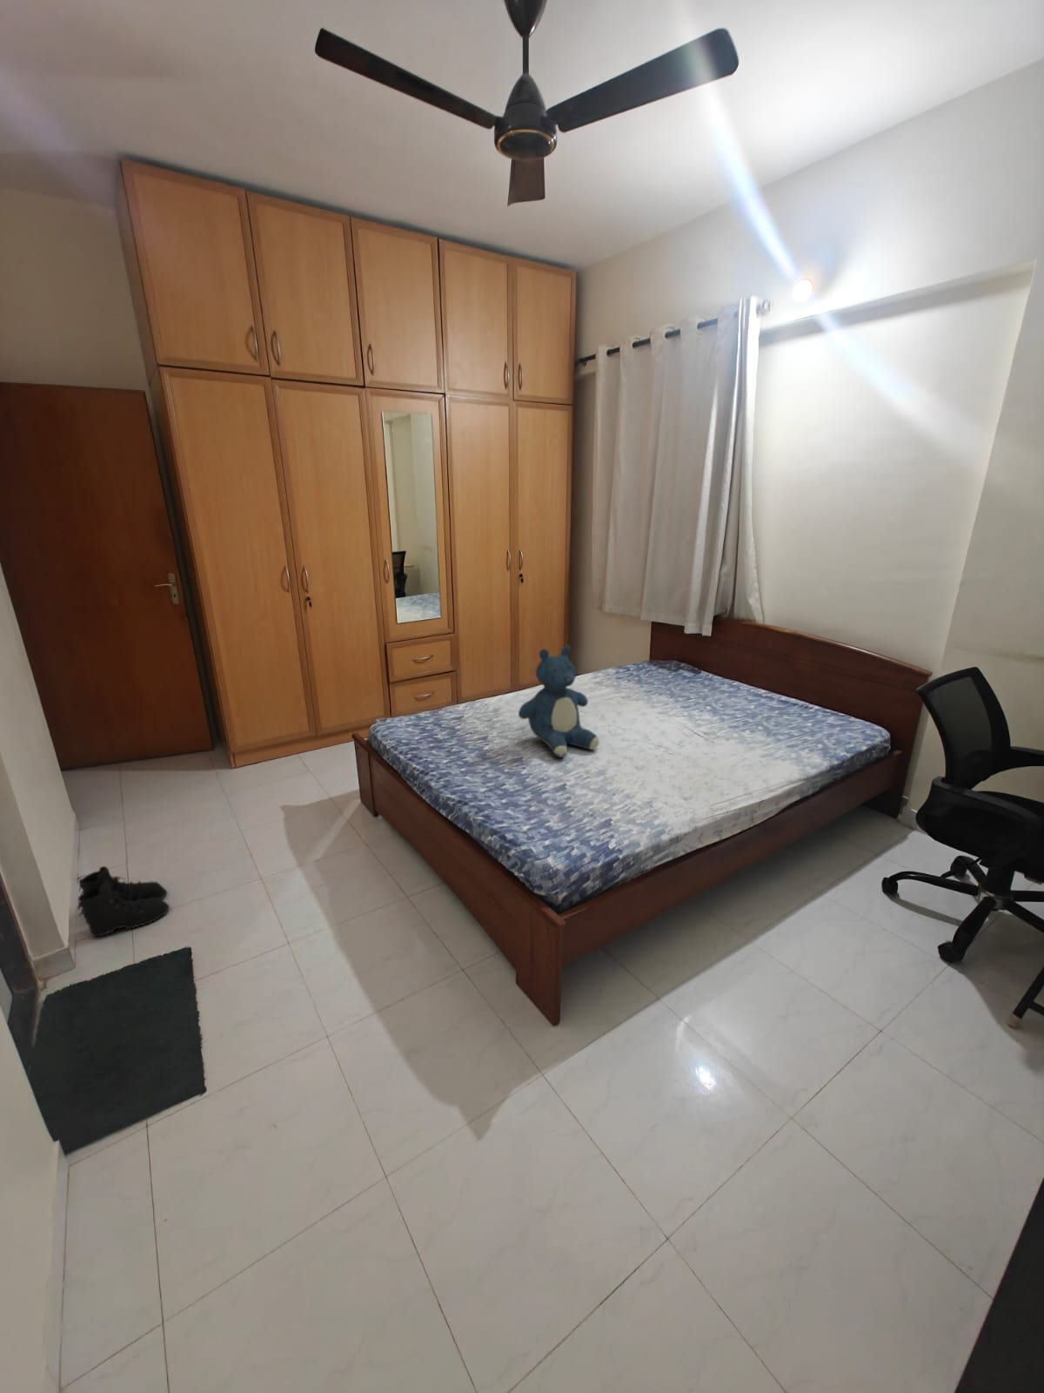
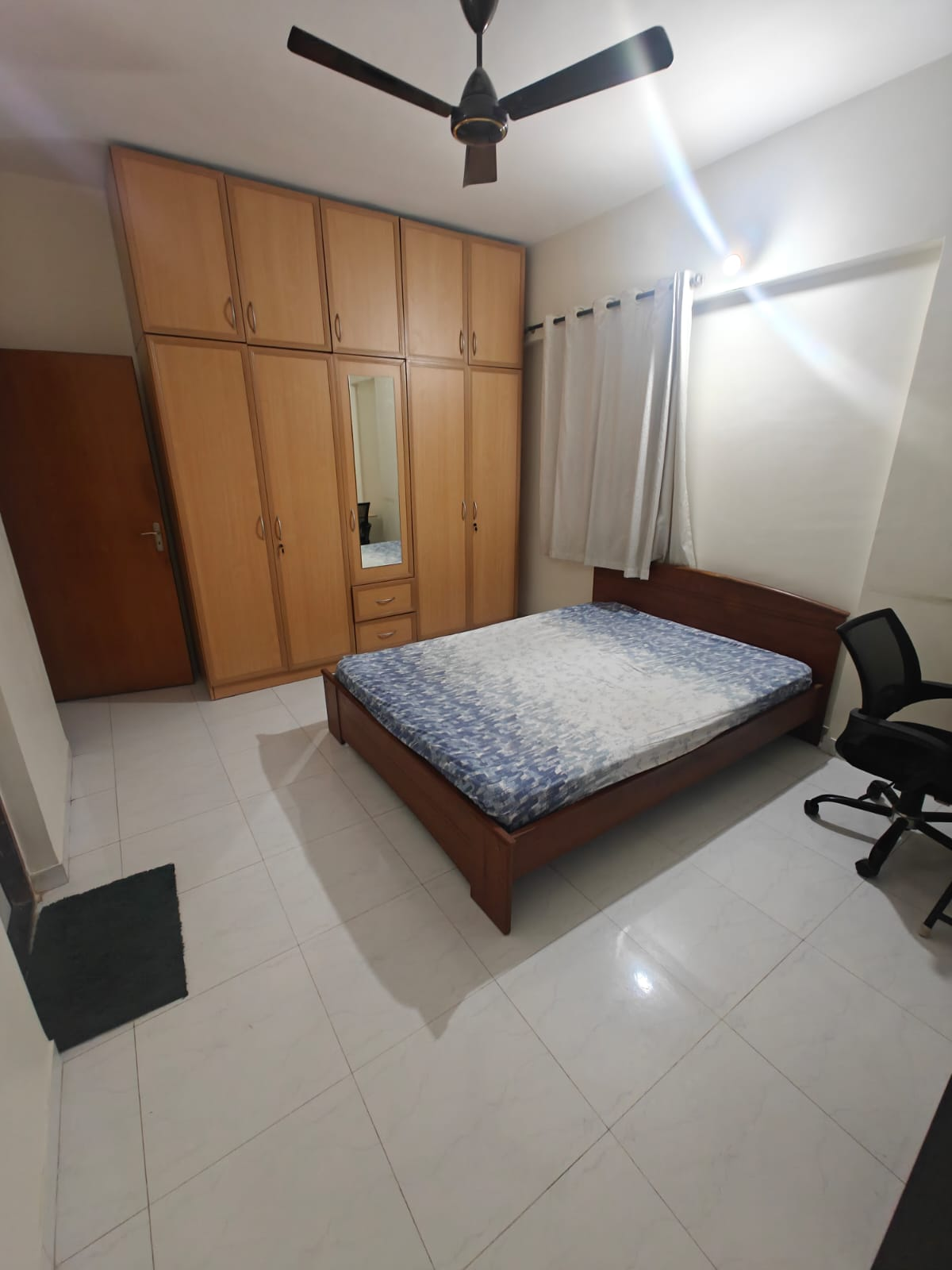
- boots [77,865,170,938]
- teddy bear [518,644,600,758]
